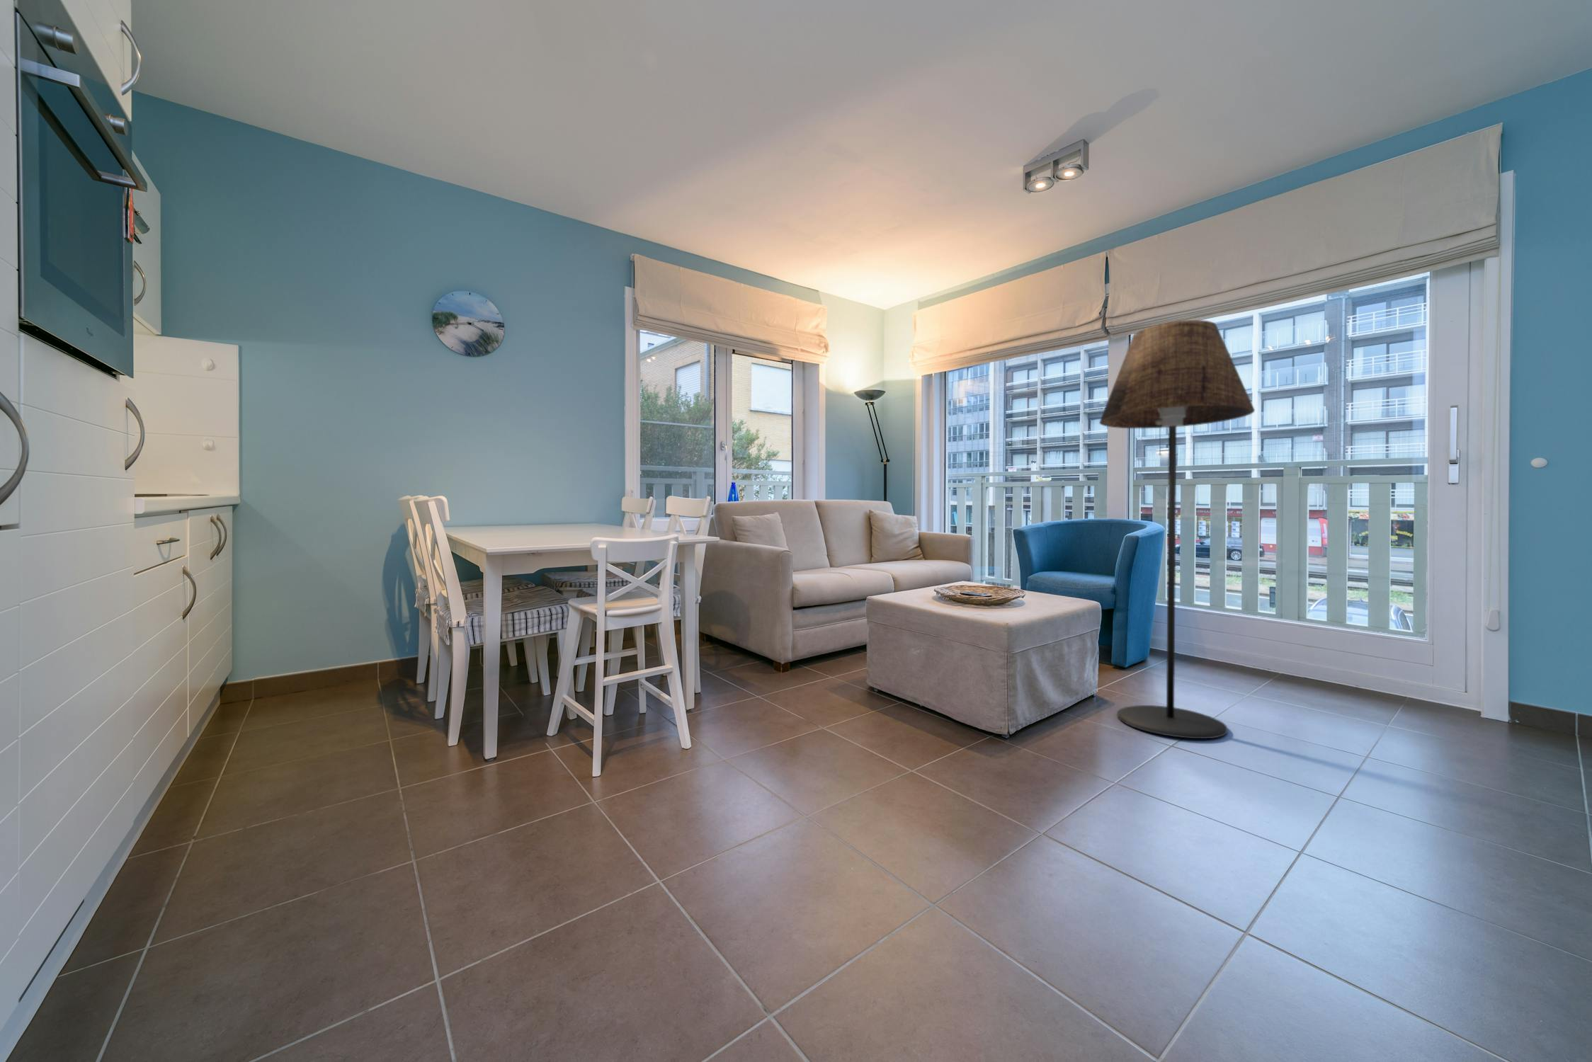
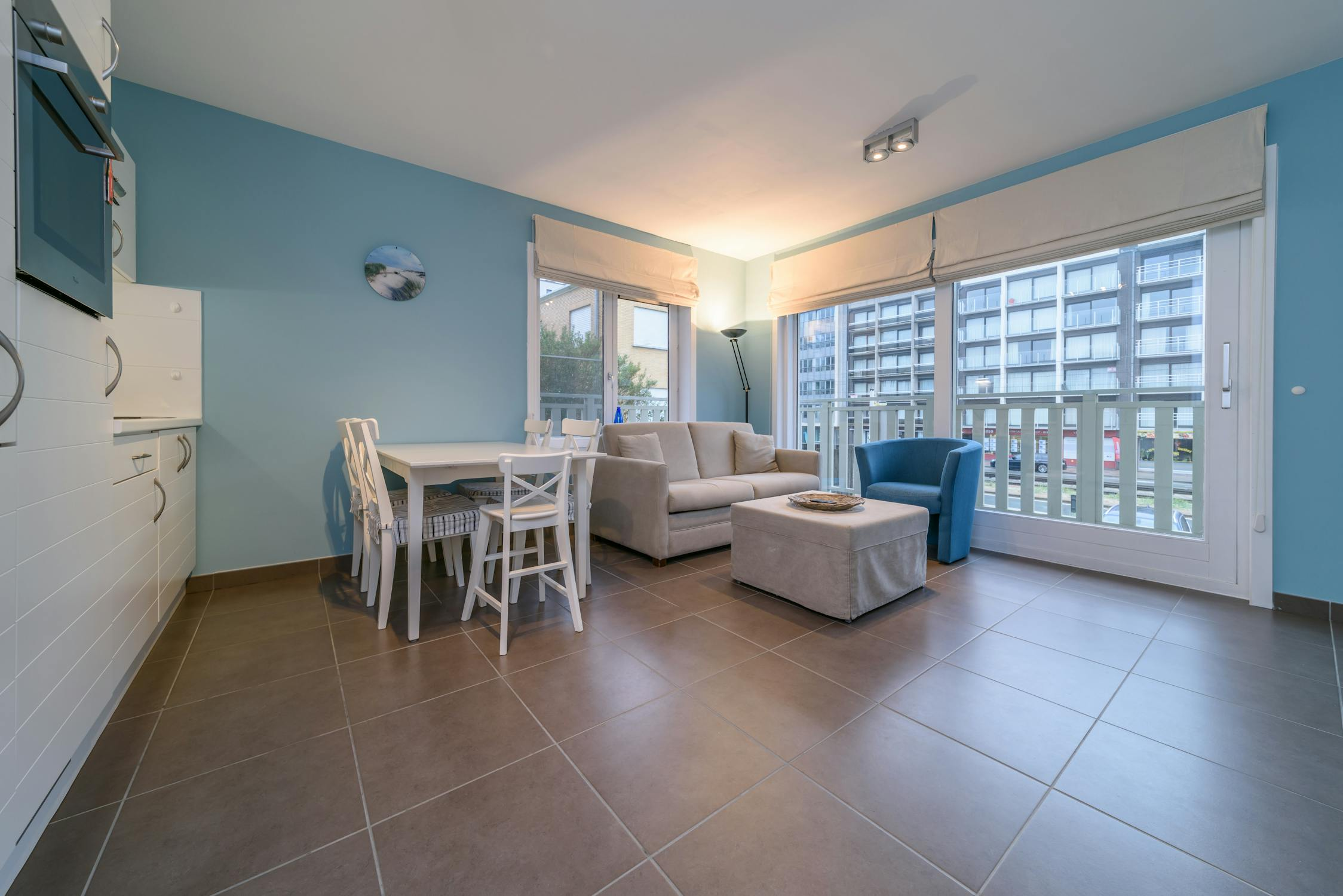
- floor lamp [1099,319,1255,740]
